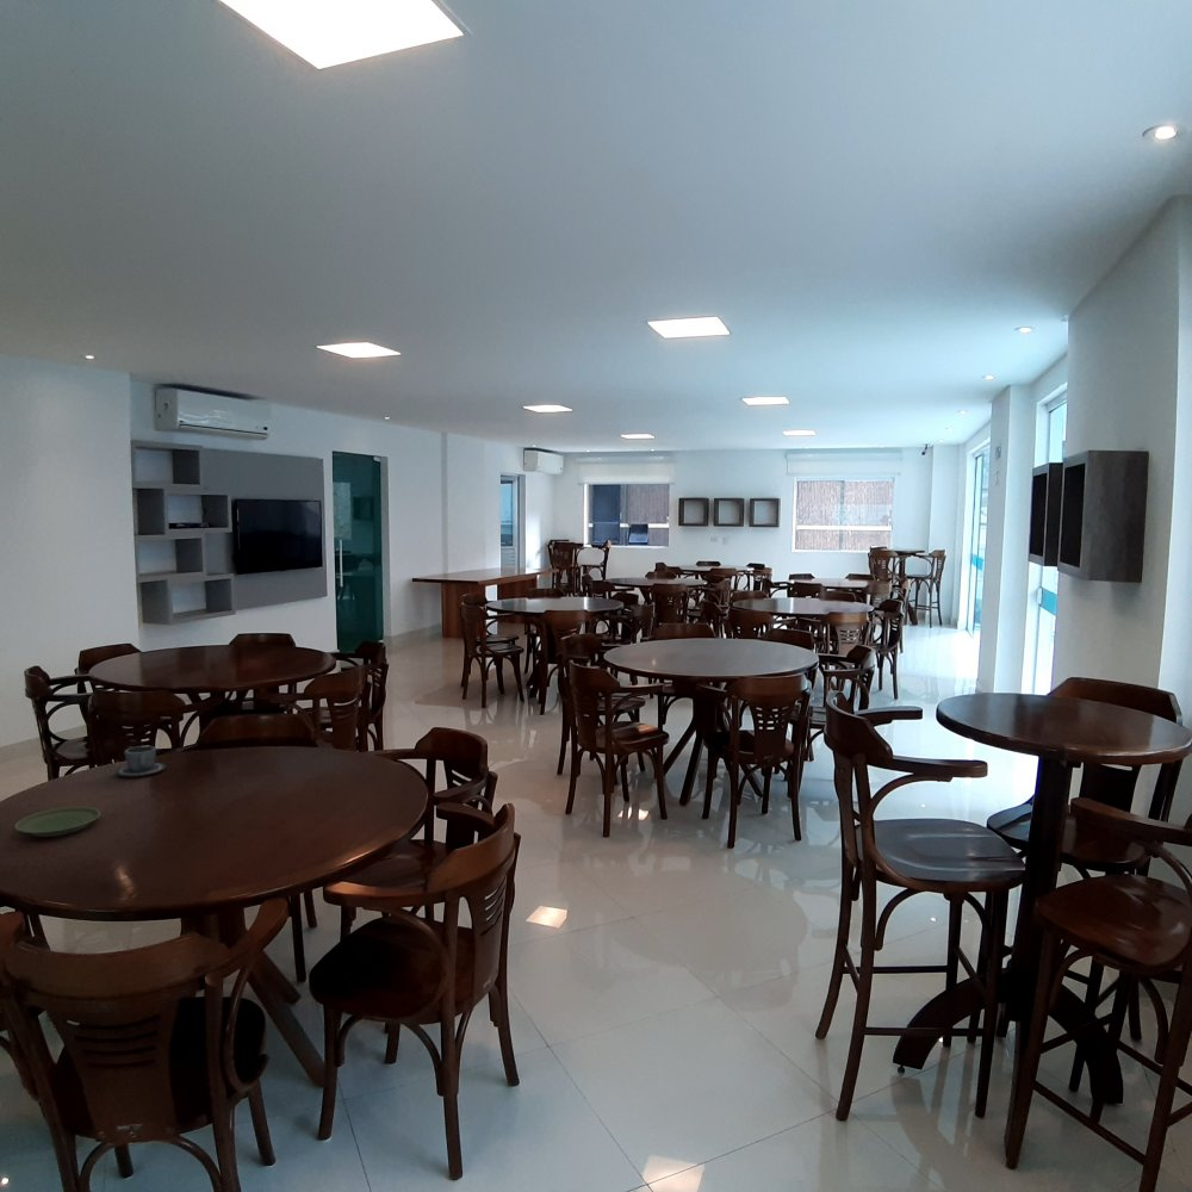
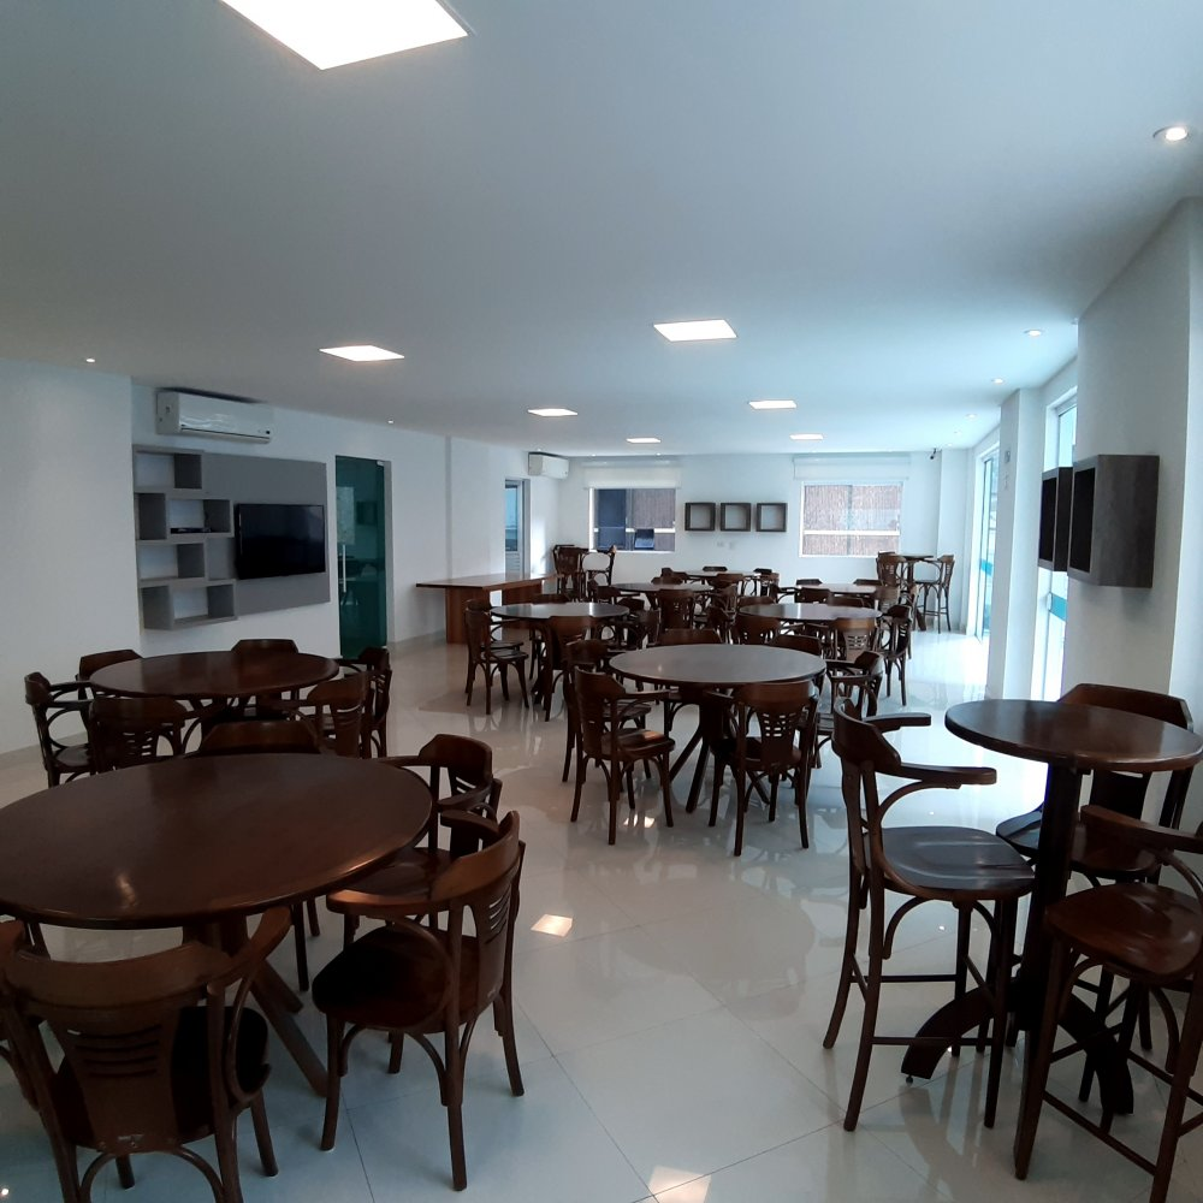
- plate [13,806,101,838]
- cup [114,745,167,777]
